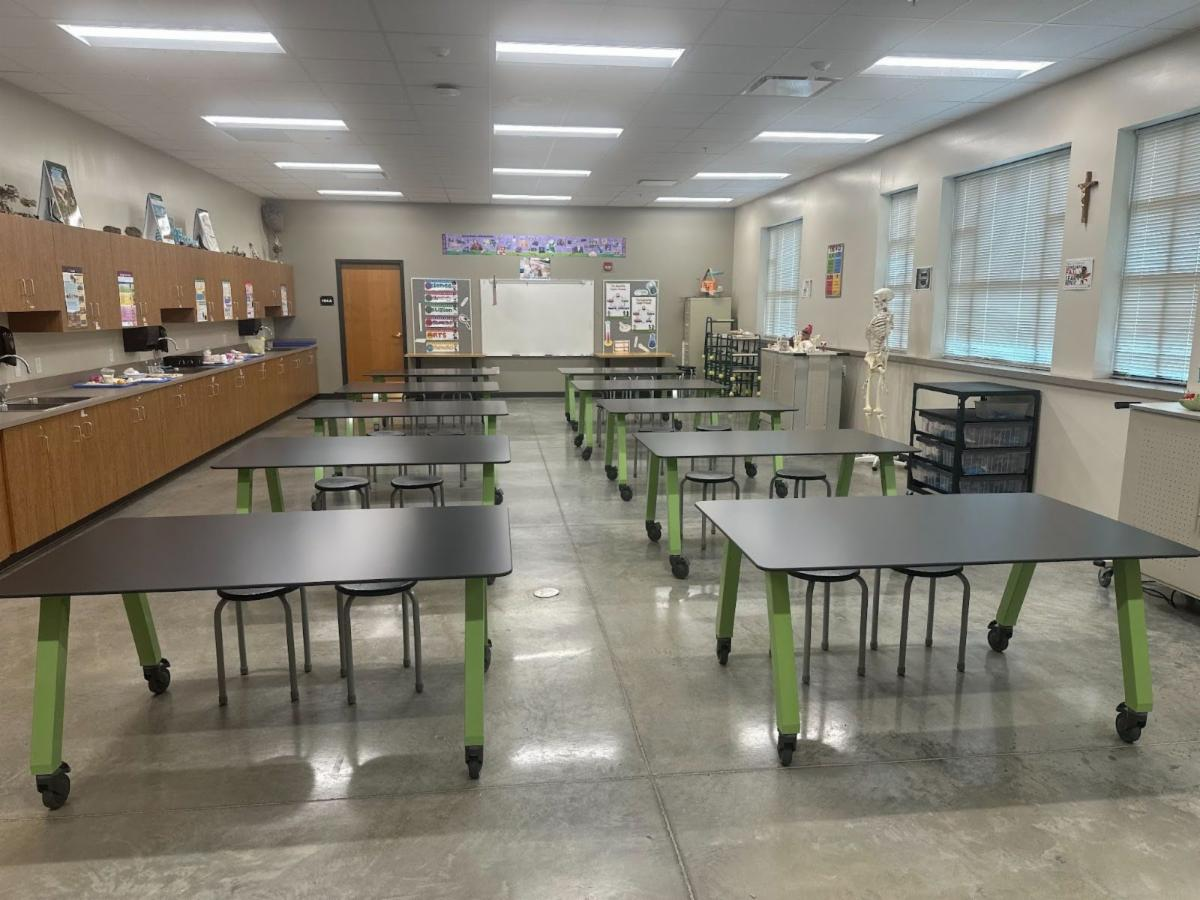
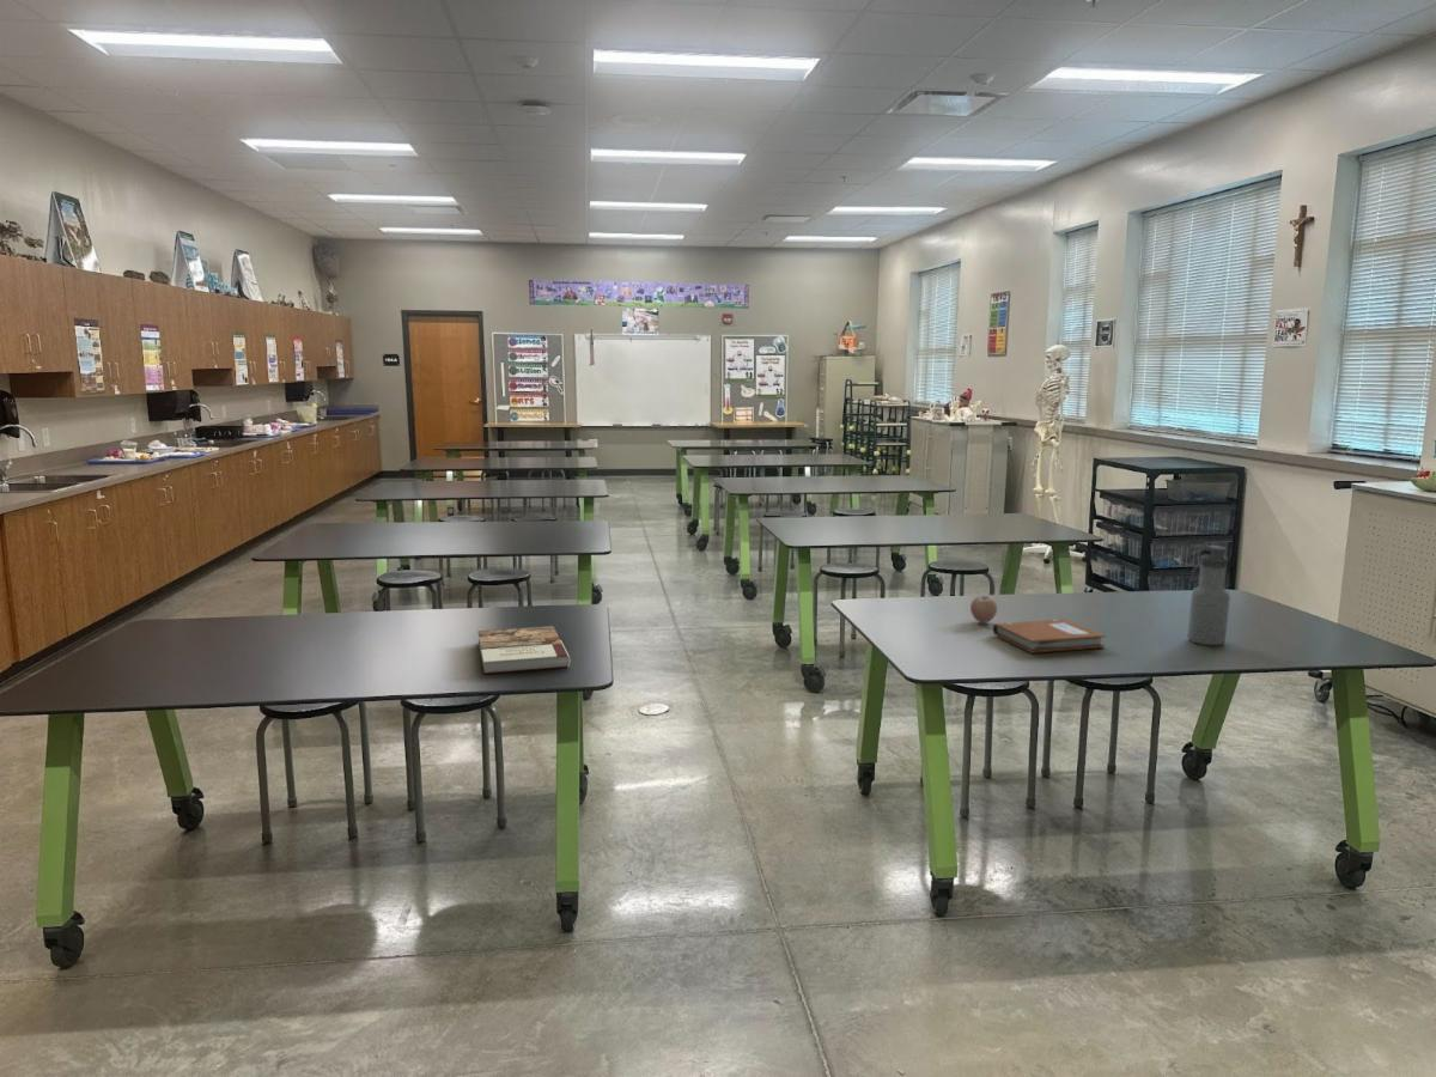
+ book [476,625,572,675]
+ notebook [992,617,1107,653]
+ apple [969,595,998,623]
+ water bottle [1187,544,1231,646]
